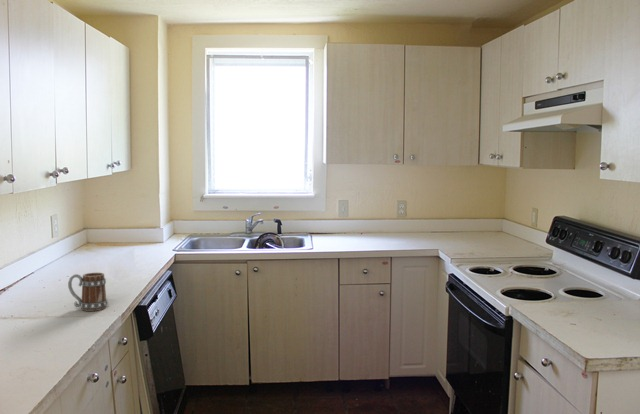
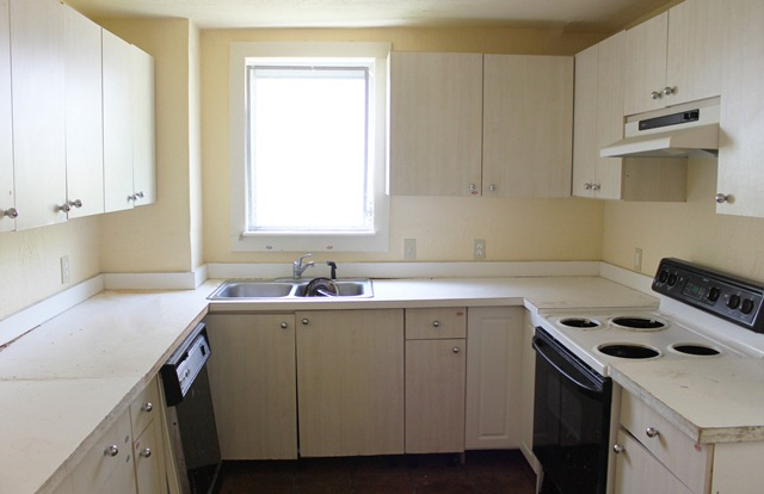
- mug [67,272,109,312]
